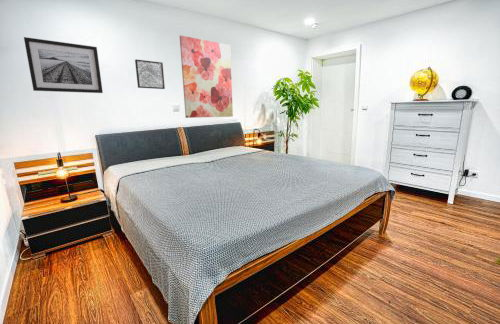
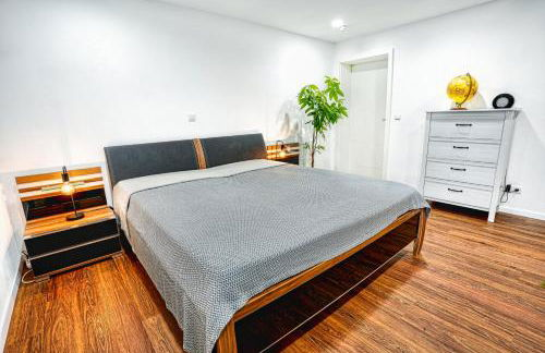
- wall art [134,58,166,90]
- wall art [23,36,104,94]
- wall art [179,34,234,119]
